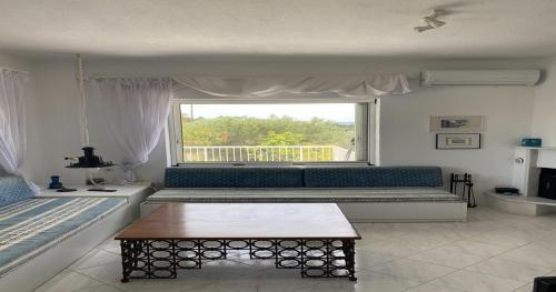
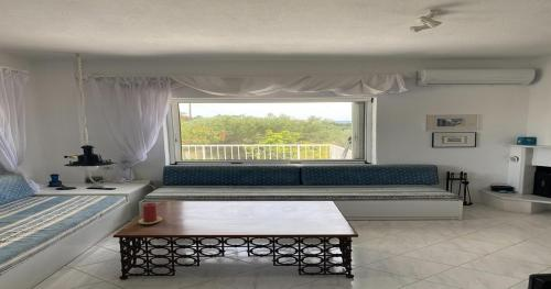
+ candle [138,202,163,225]
